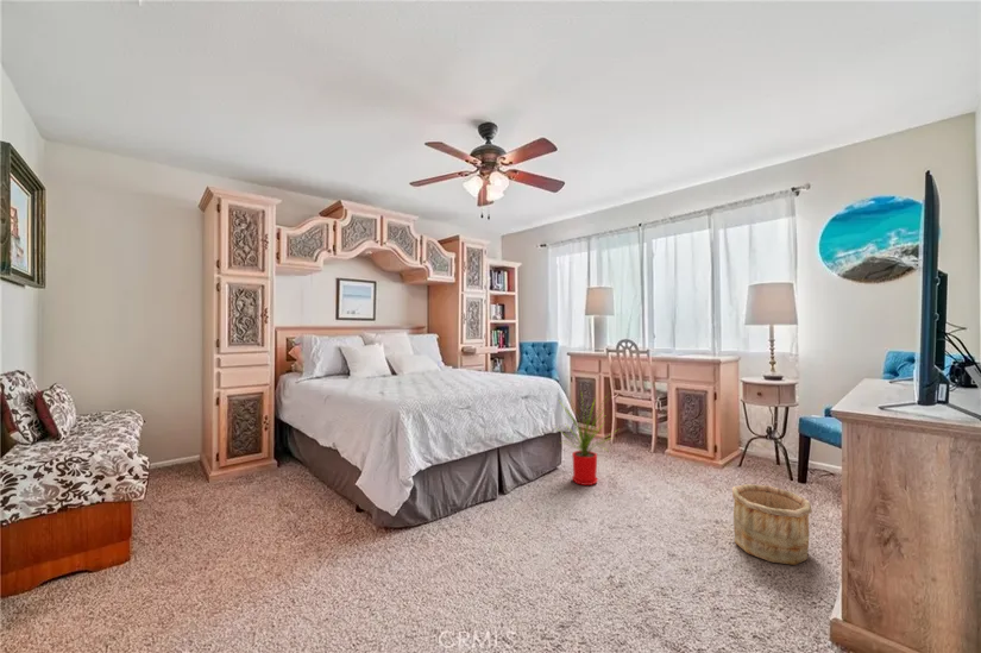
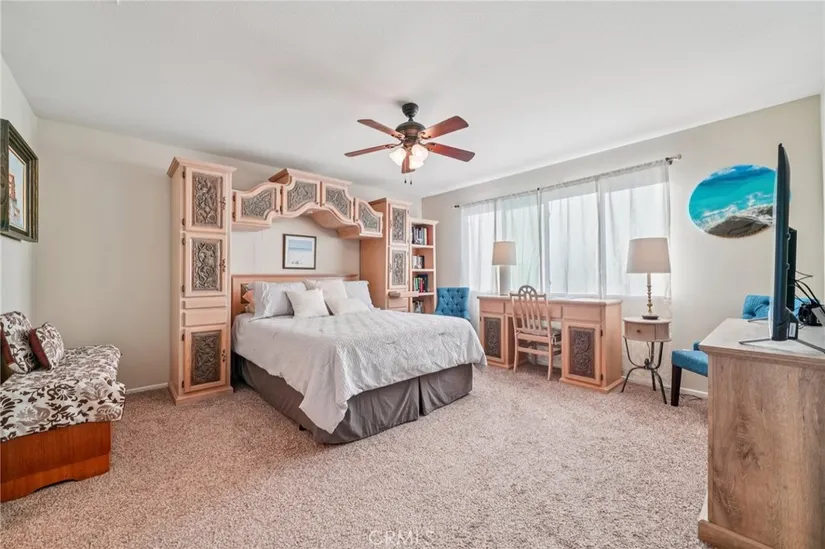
- wooden bucket [731,483,813,566]
- house plant [554,389,620,486]
